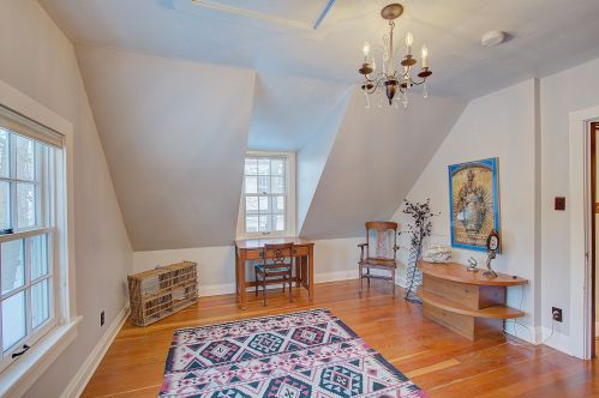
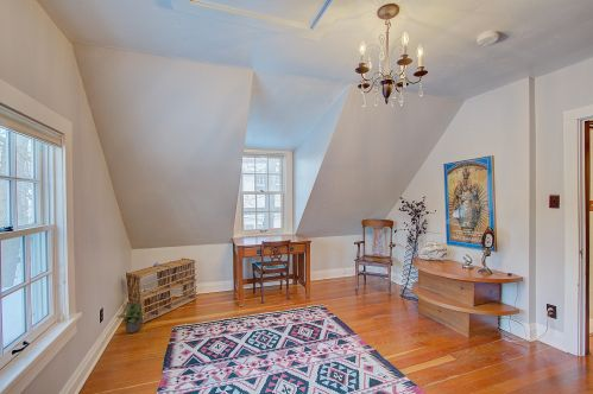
+ potted plant [116,300,144,335]
